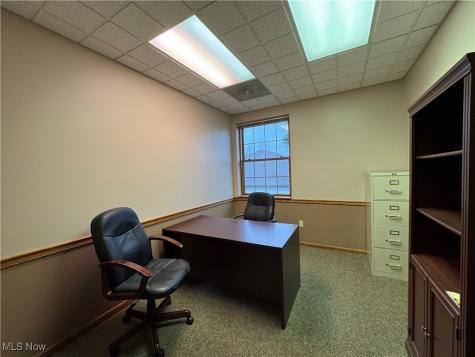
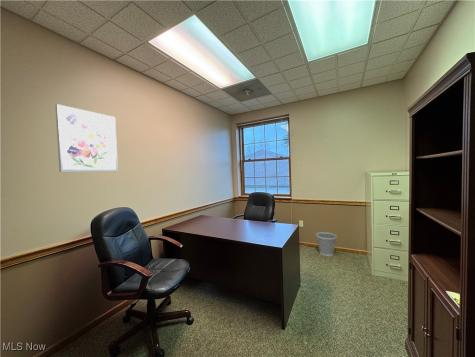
+ wall art [54,103,119,173]
+ wastebasket [315,231,338,257]
